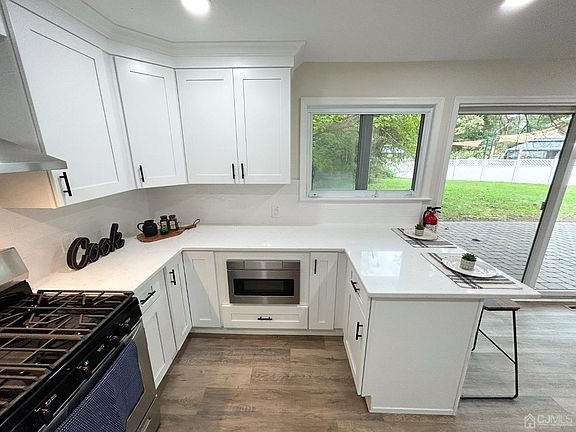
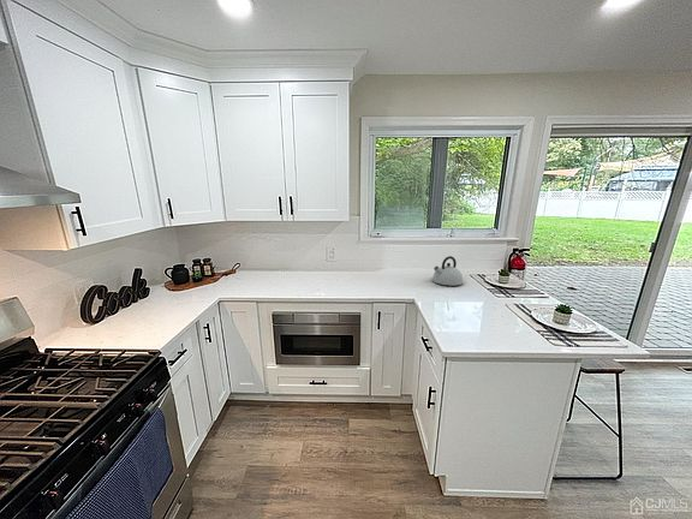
+ kettle [431,255,464,287]
